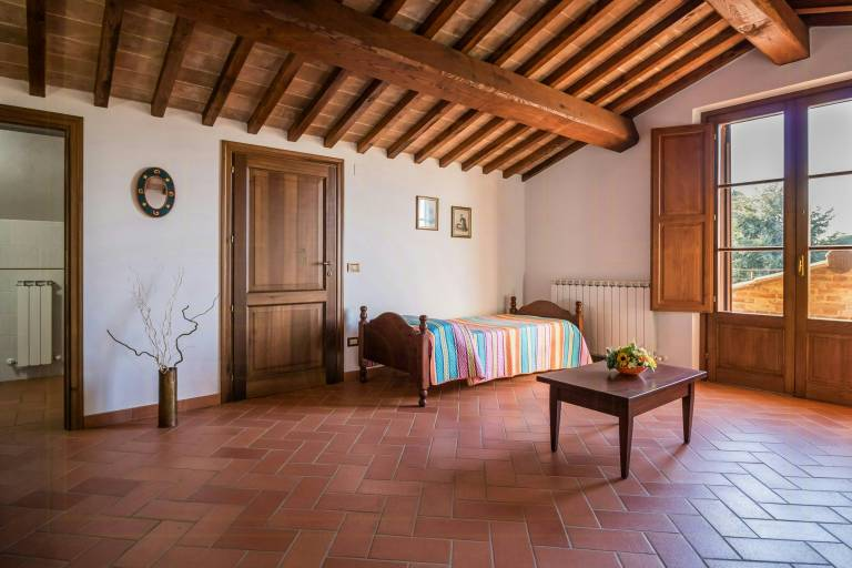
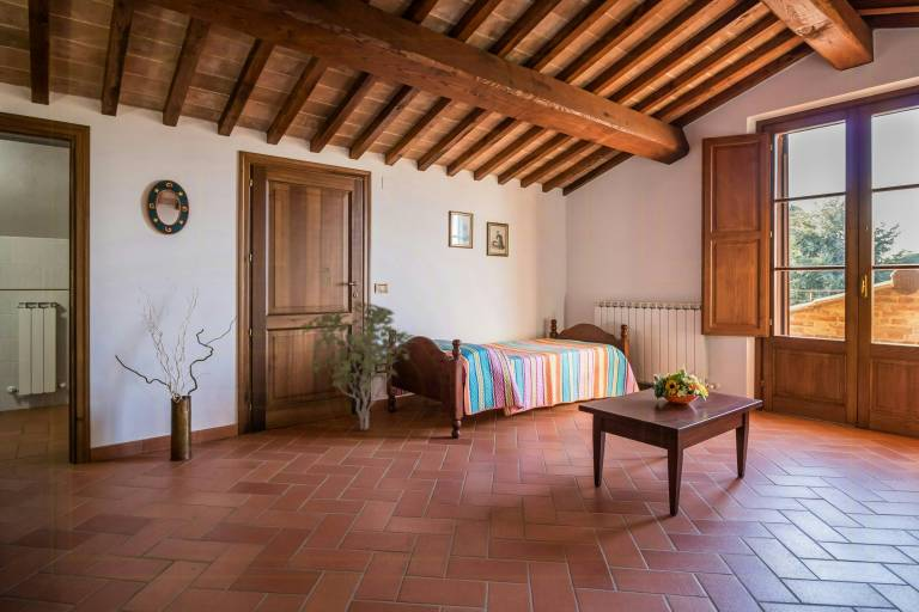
+ shrub [299,301,416,432]
